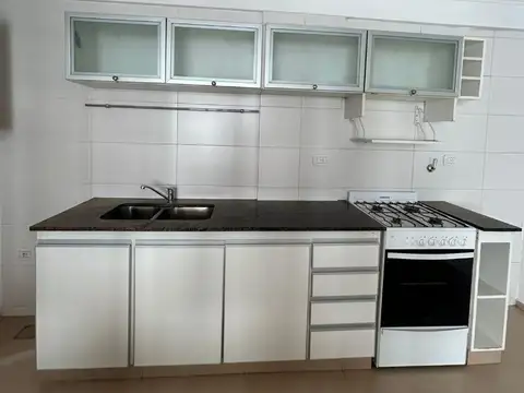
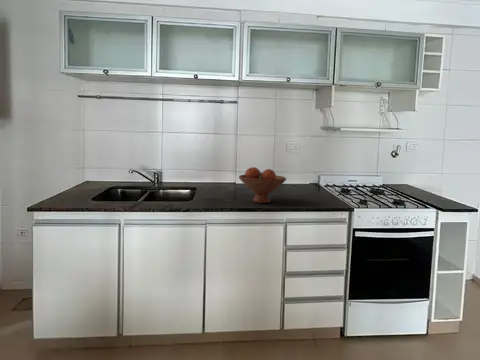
+ fruit bowl [238,166,287,204]
